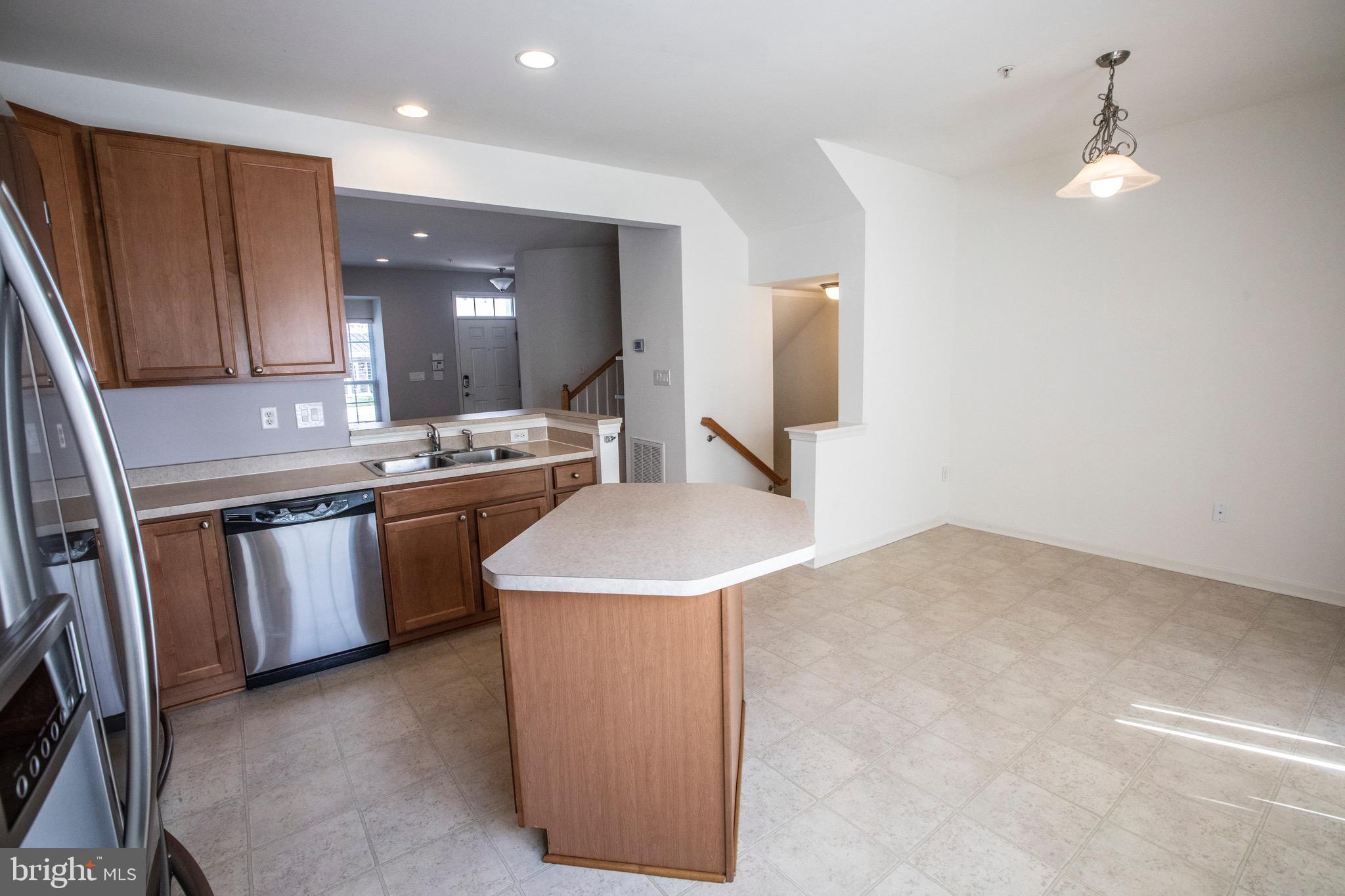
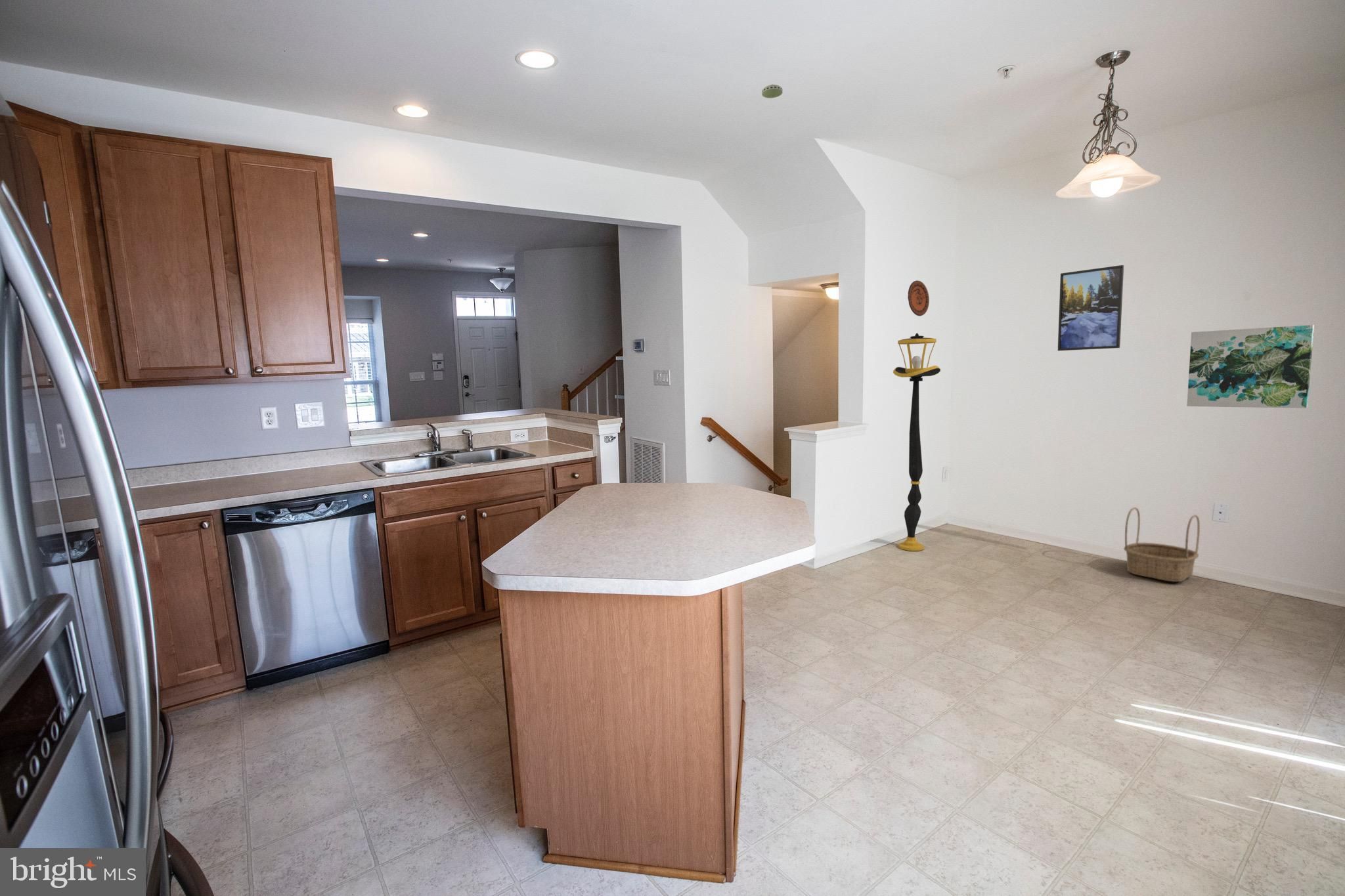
+ decorative plate [907,280,930,316]
+ floor lamp [893,332,941,551]
+ basket [1123,507,1201,582]
+ smoke detector [761,84,783,98]
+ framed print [1057,265,1124,351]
+ wall art [1186,324,1315,409]
